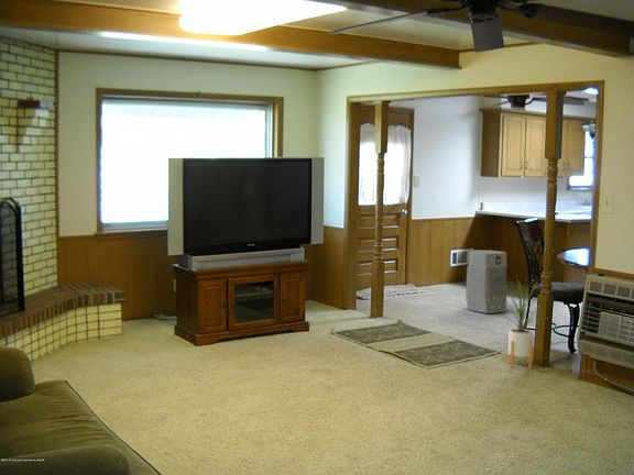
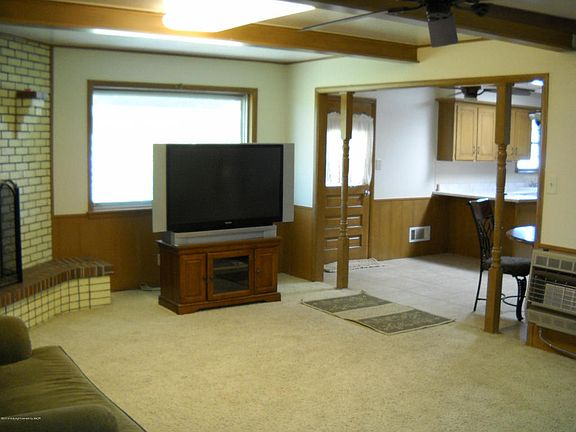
- house plant [494,276,548,369]
- air purifier [464,250,509,314]
